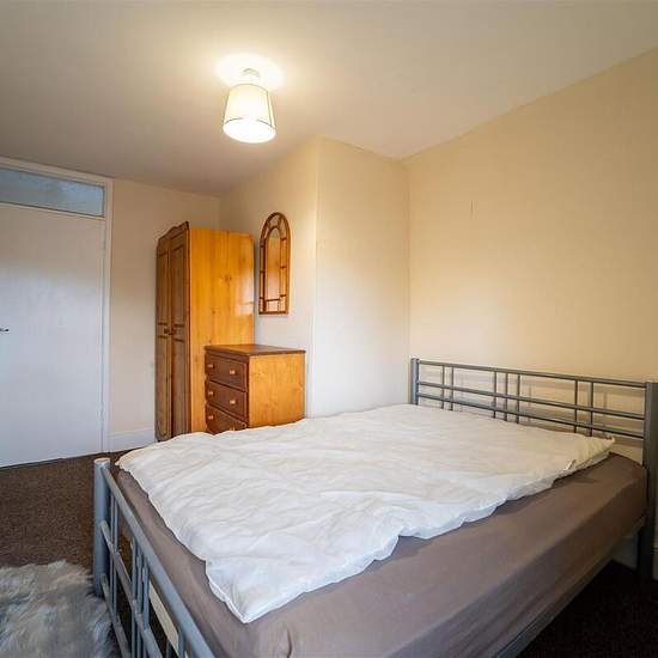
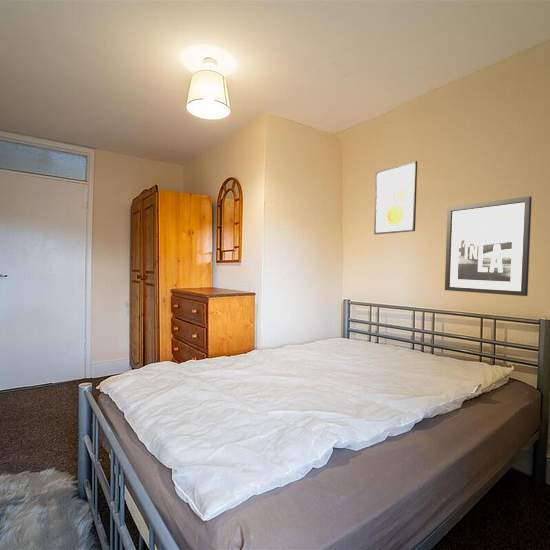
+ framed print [373,160,418,236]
+ wall art [444,195,533,297]
